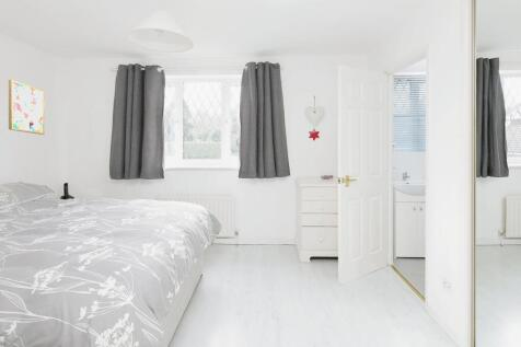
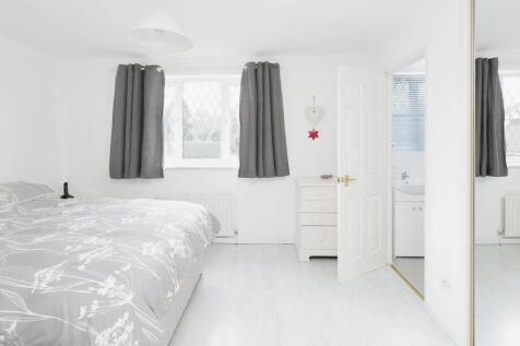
- wall art [8,79,45,136]
